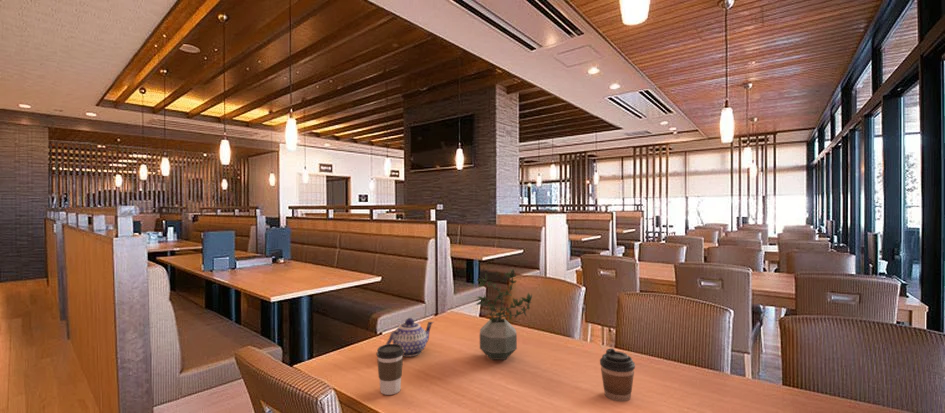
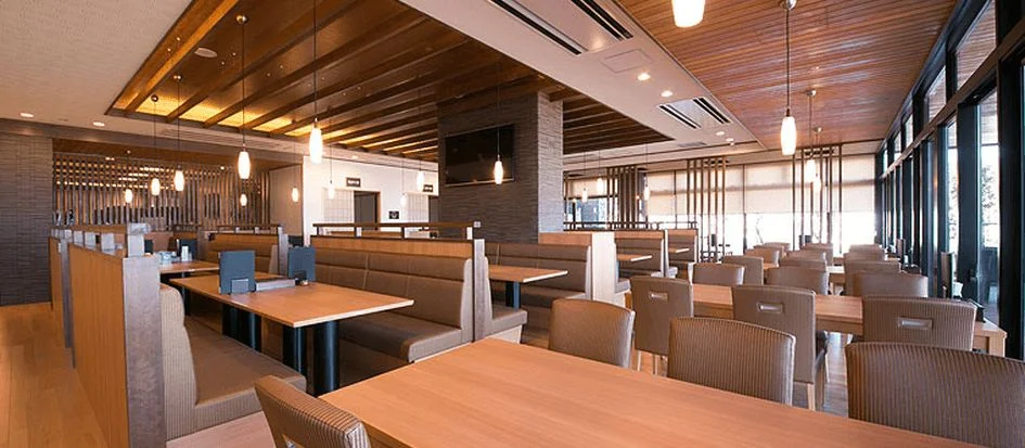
- coffee cup [599,347,636,402]
- coffee cup [375,343,404,396]
- teapot [384,317,434,358]
- potted plant [475,268,533,361]
